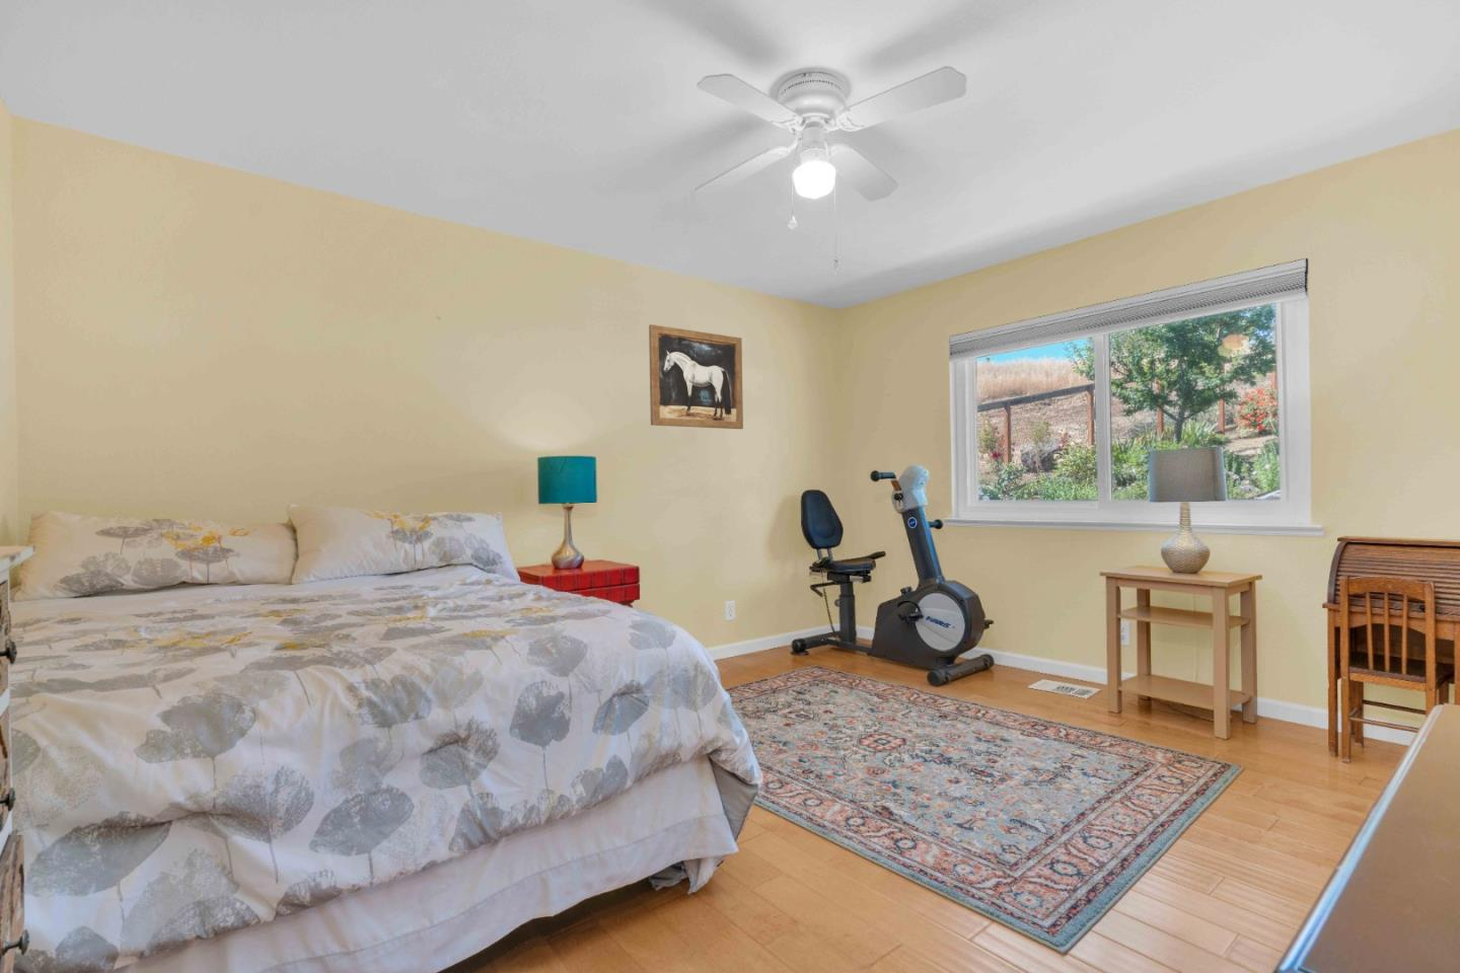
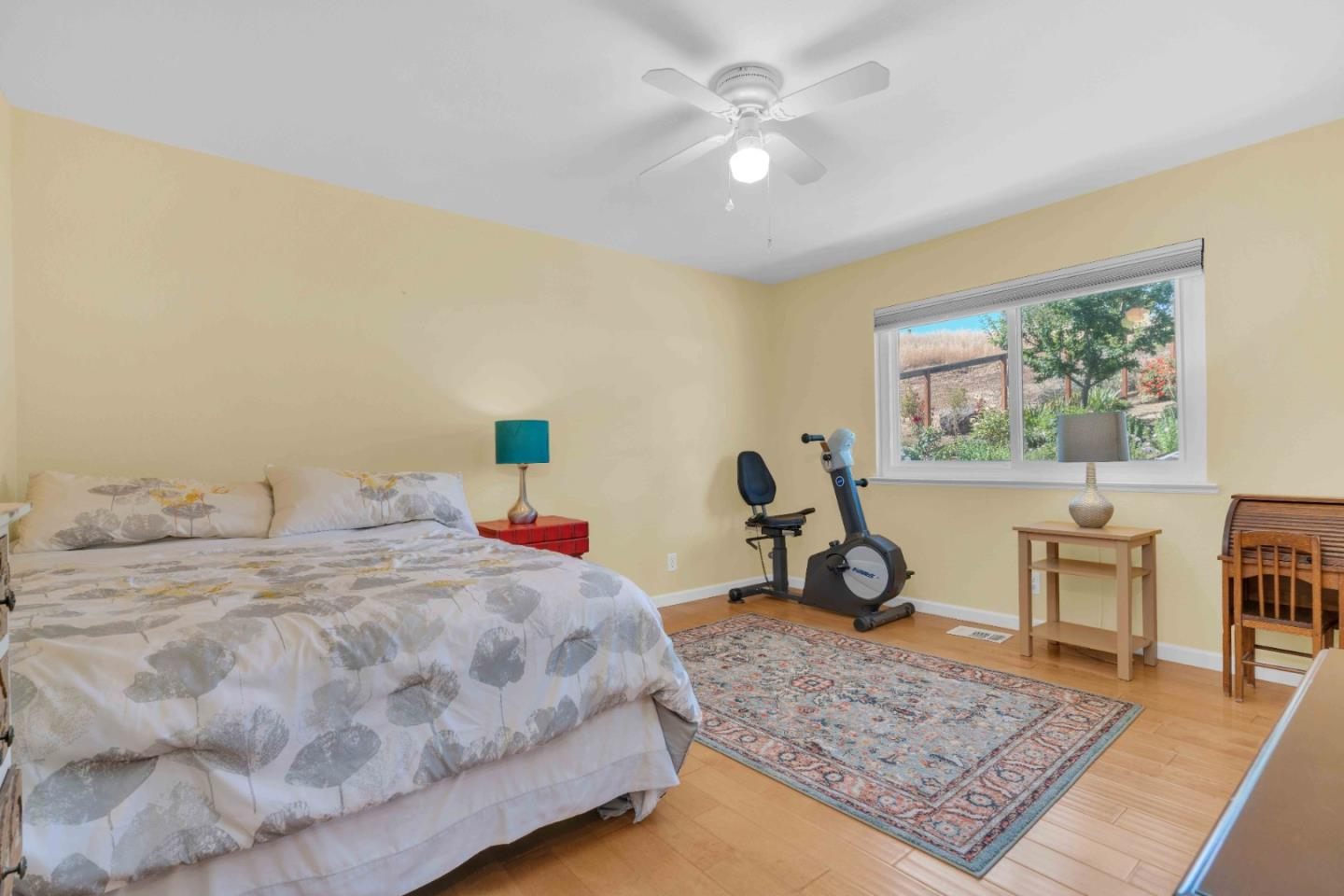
- wall art [647,324,744,430]
